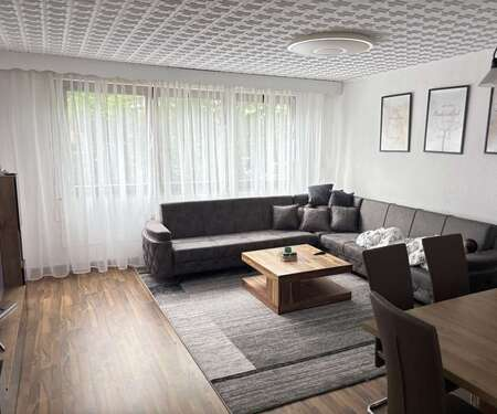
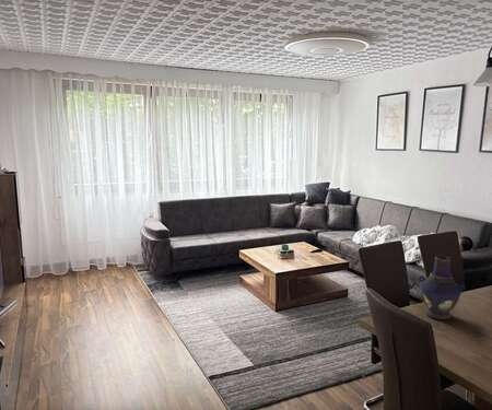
+ vase [418,255,466,320]
